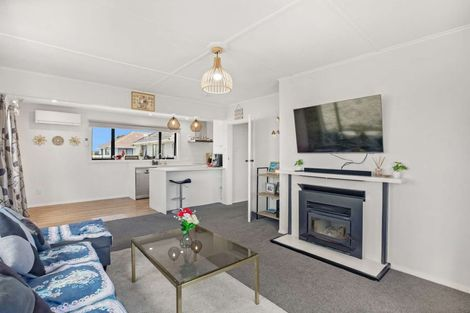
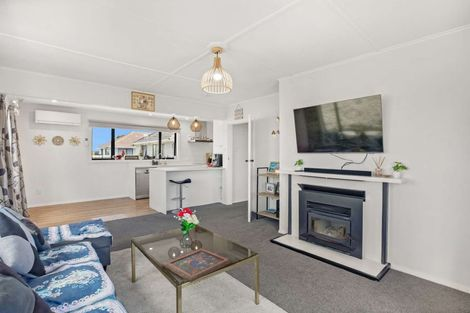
+ painted panel [160,246,234,284]
